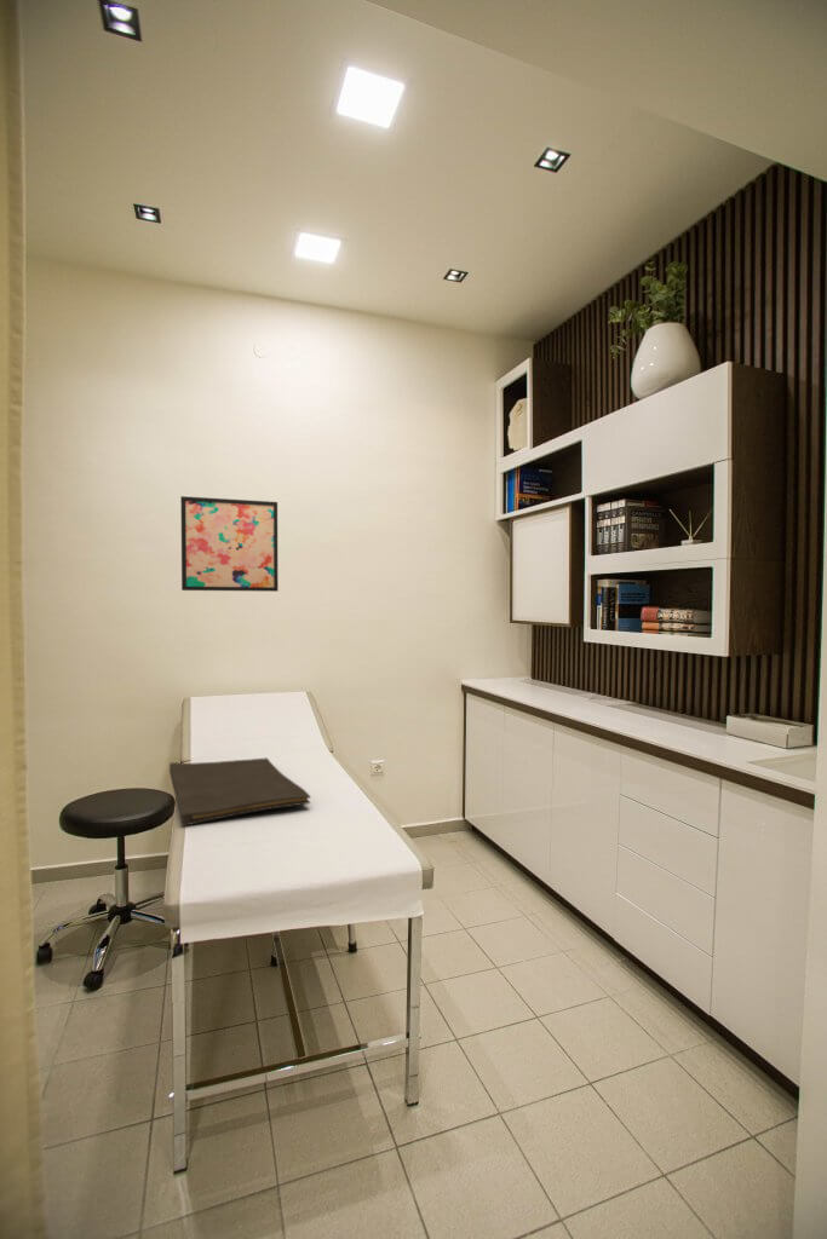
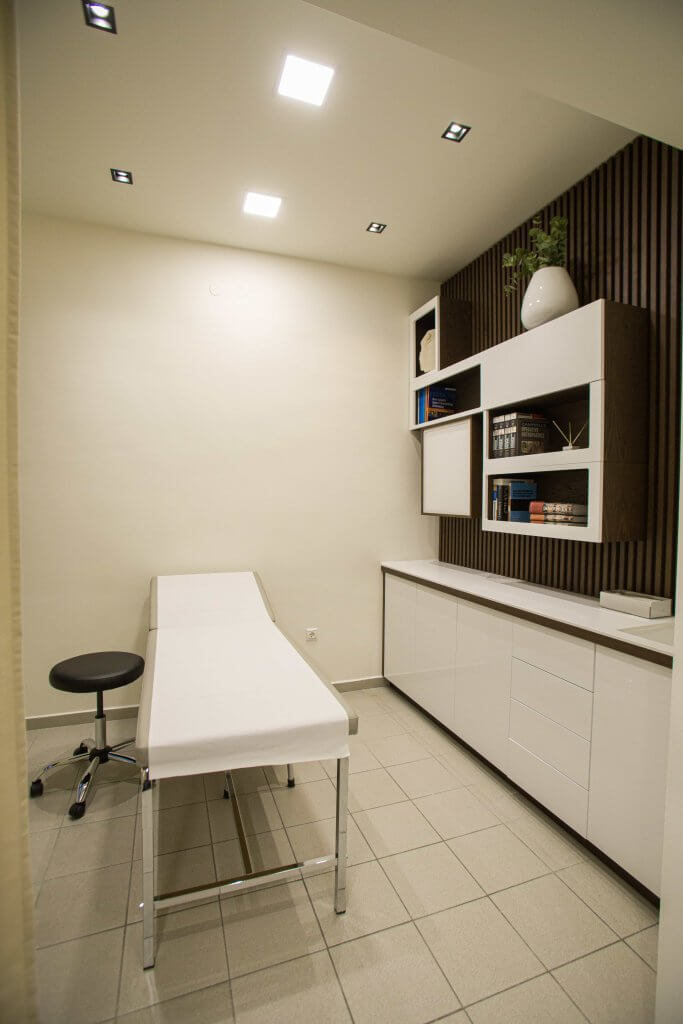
- wall art [179,495,280,593]
- hand towel [168,756,311,828]
